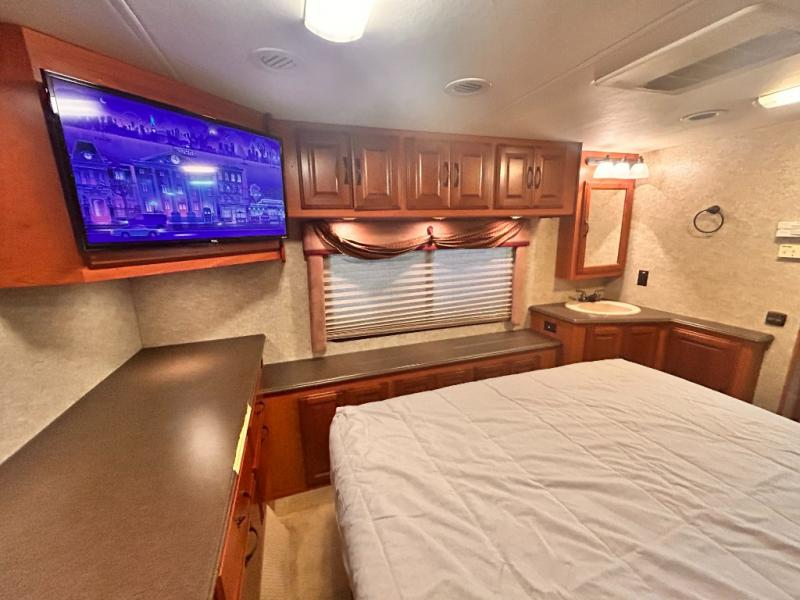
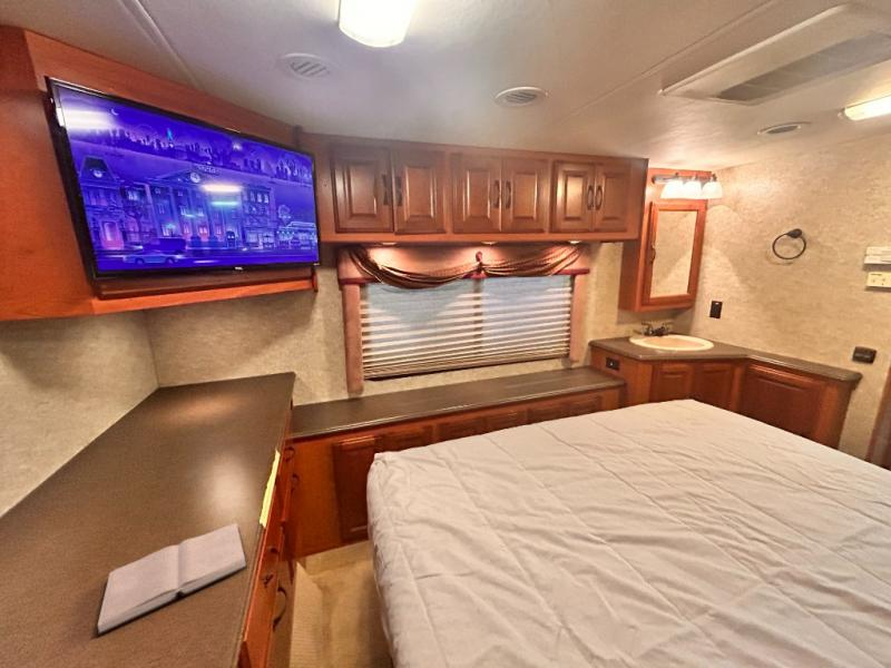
+ hardback book [96,522,248,638]
